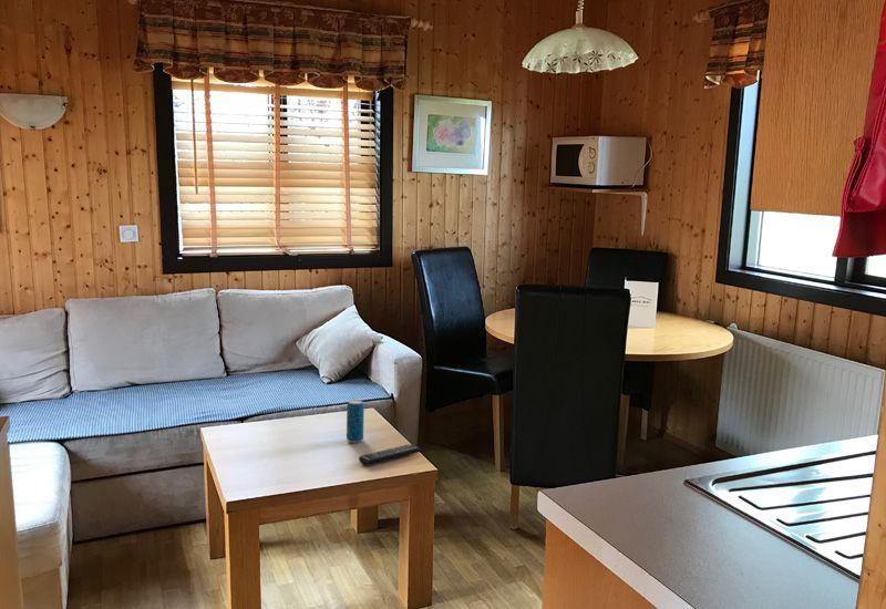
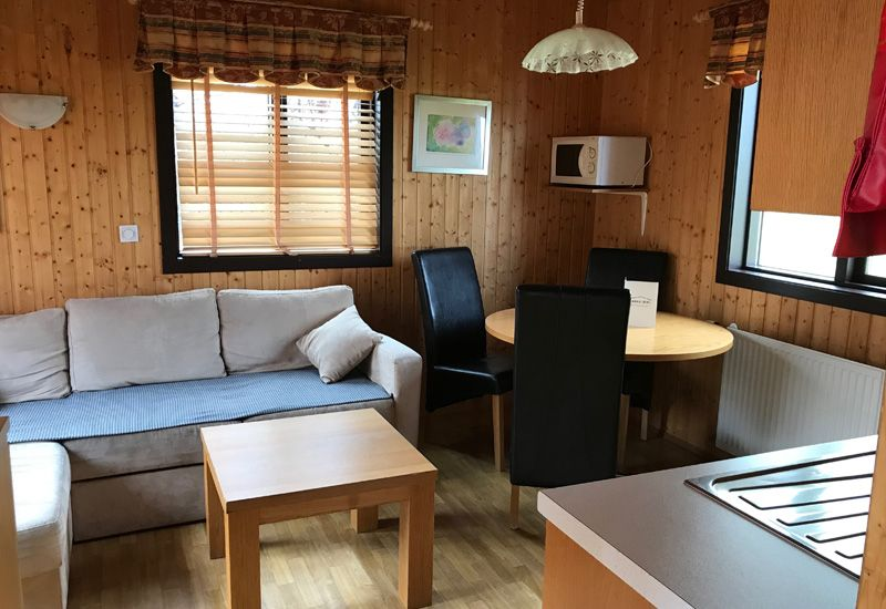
- remote control [358,443,422,466]
- beverage can [346,399,365,444]
